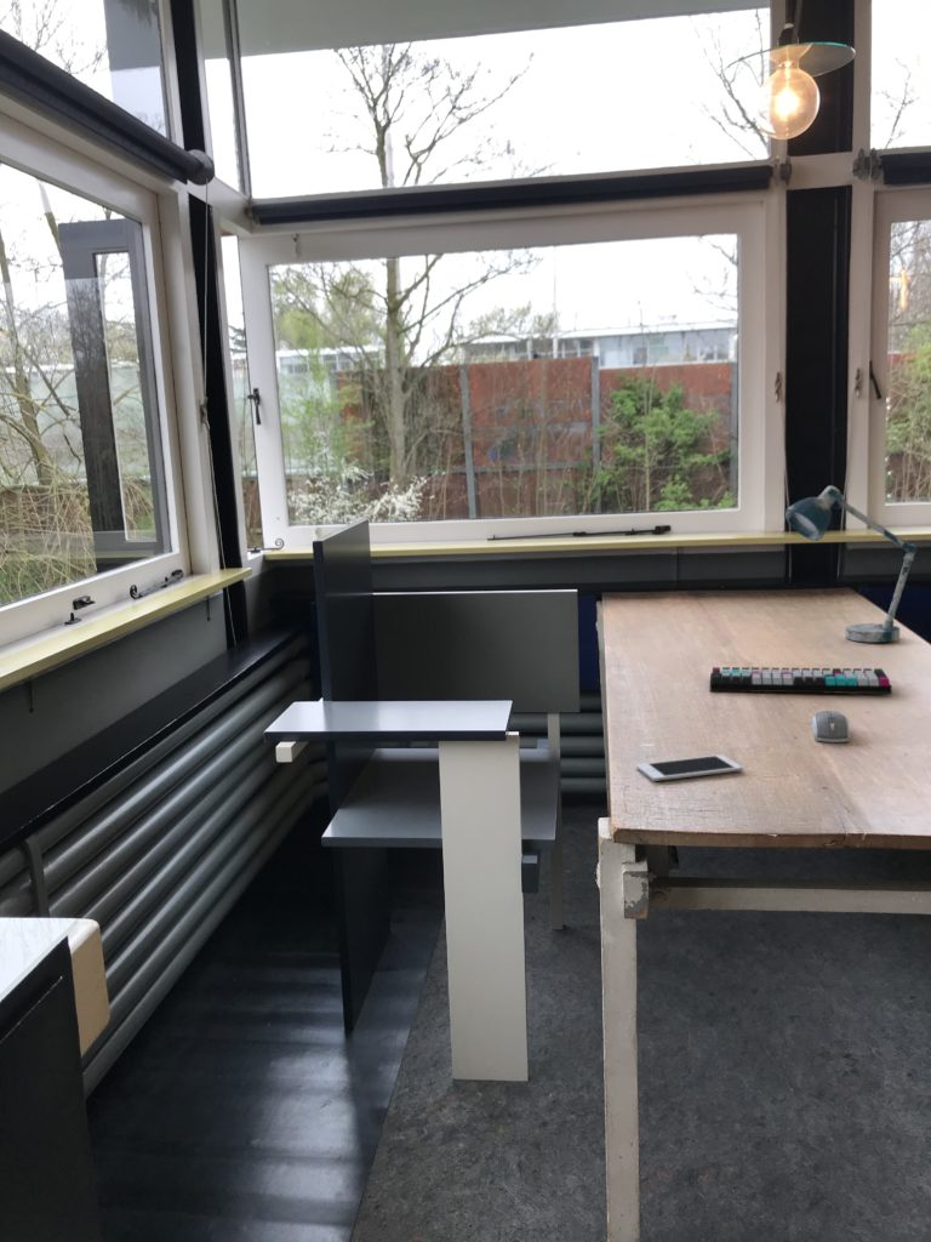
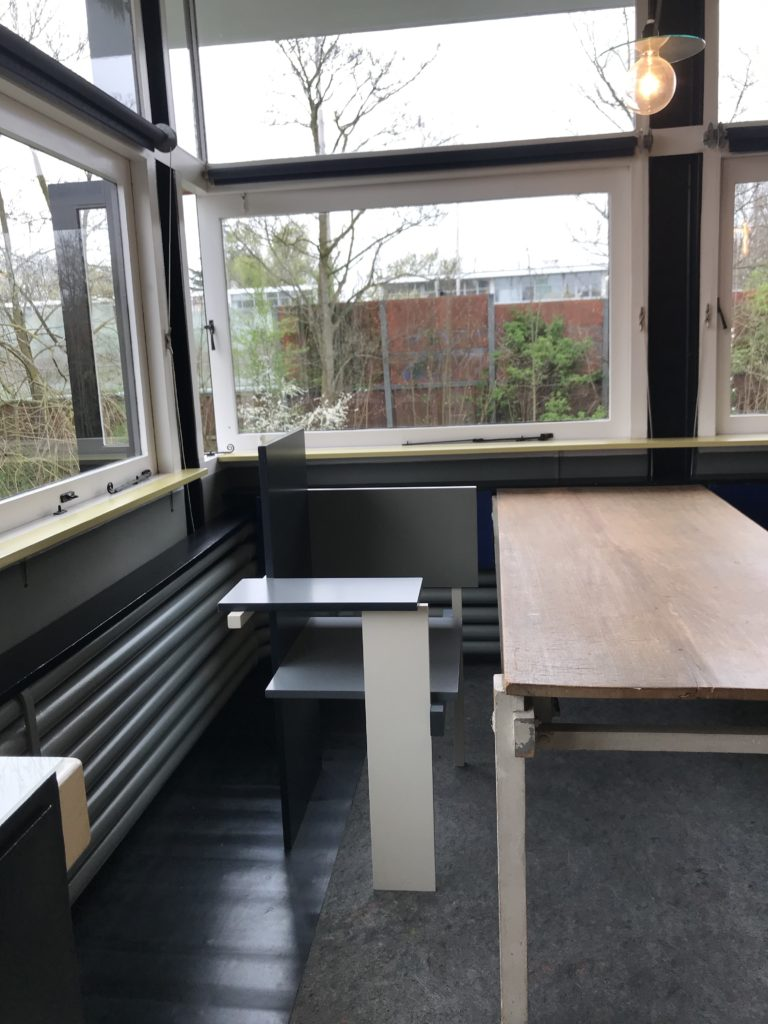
- computer mouse [810,710,851,744]
- keyboard [709,666,893,695]
- desk lamp [783,485,919,643]
- cell phone [635,753,744,782]
